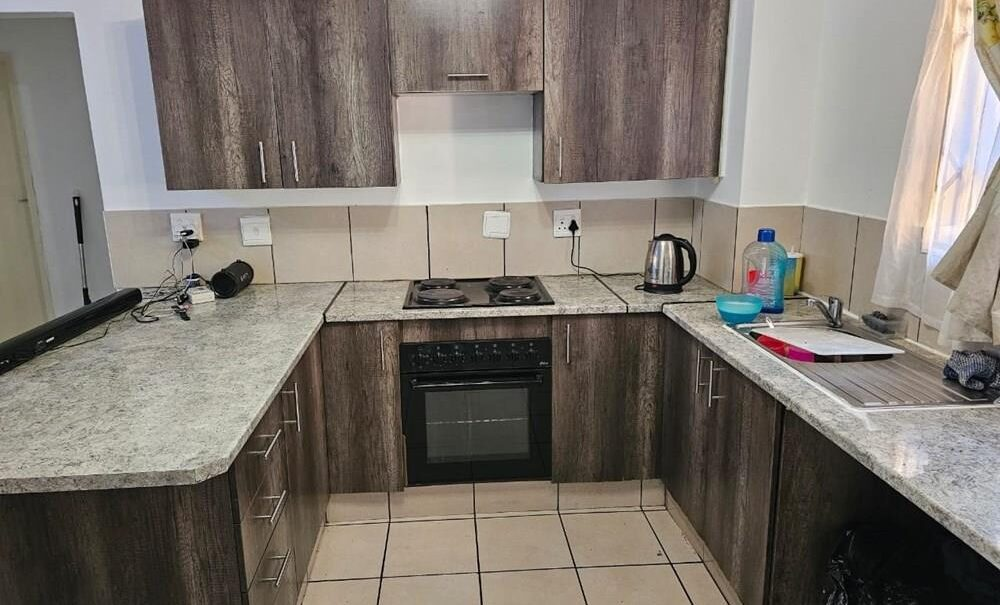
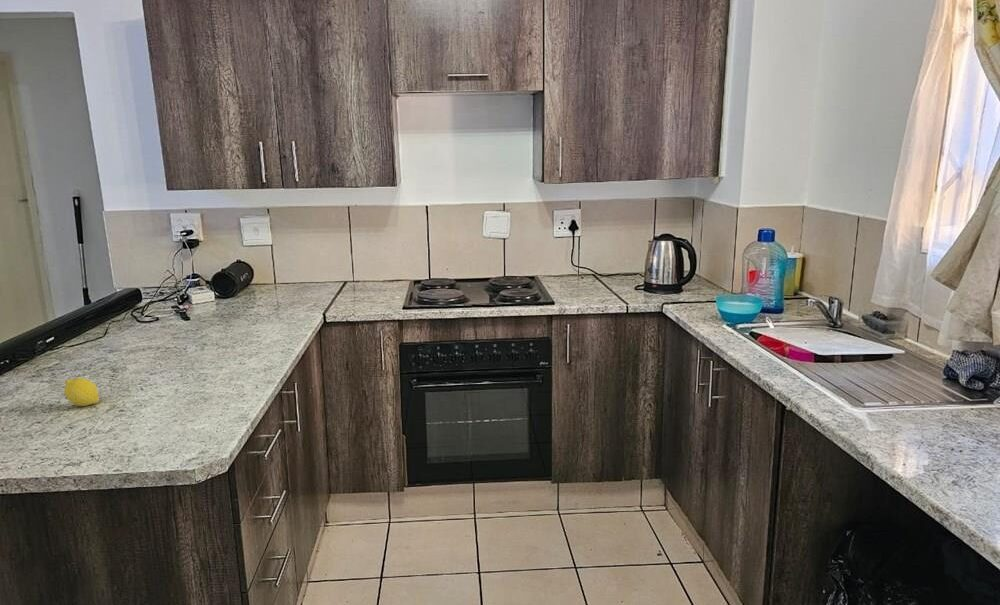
+ fruit [63,377,100,407]
